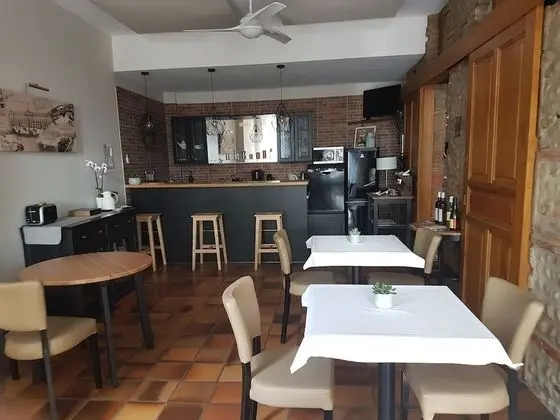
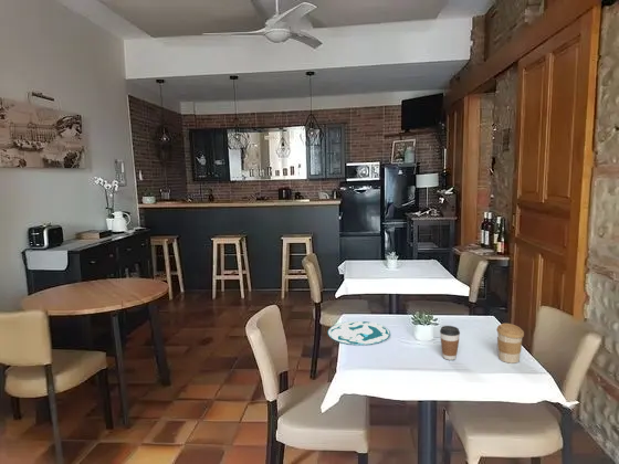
+ plate [326,320,391,346]
+ coffee cup [495,323,525,365]
+ coffee cup [439,325,461,361]
